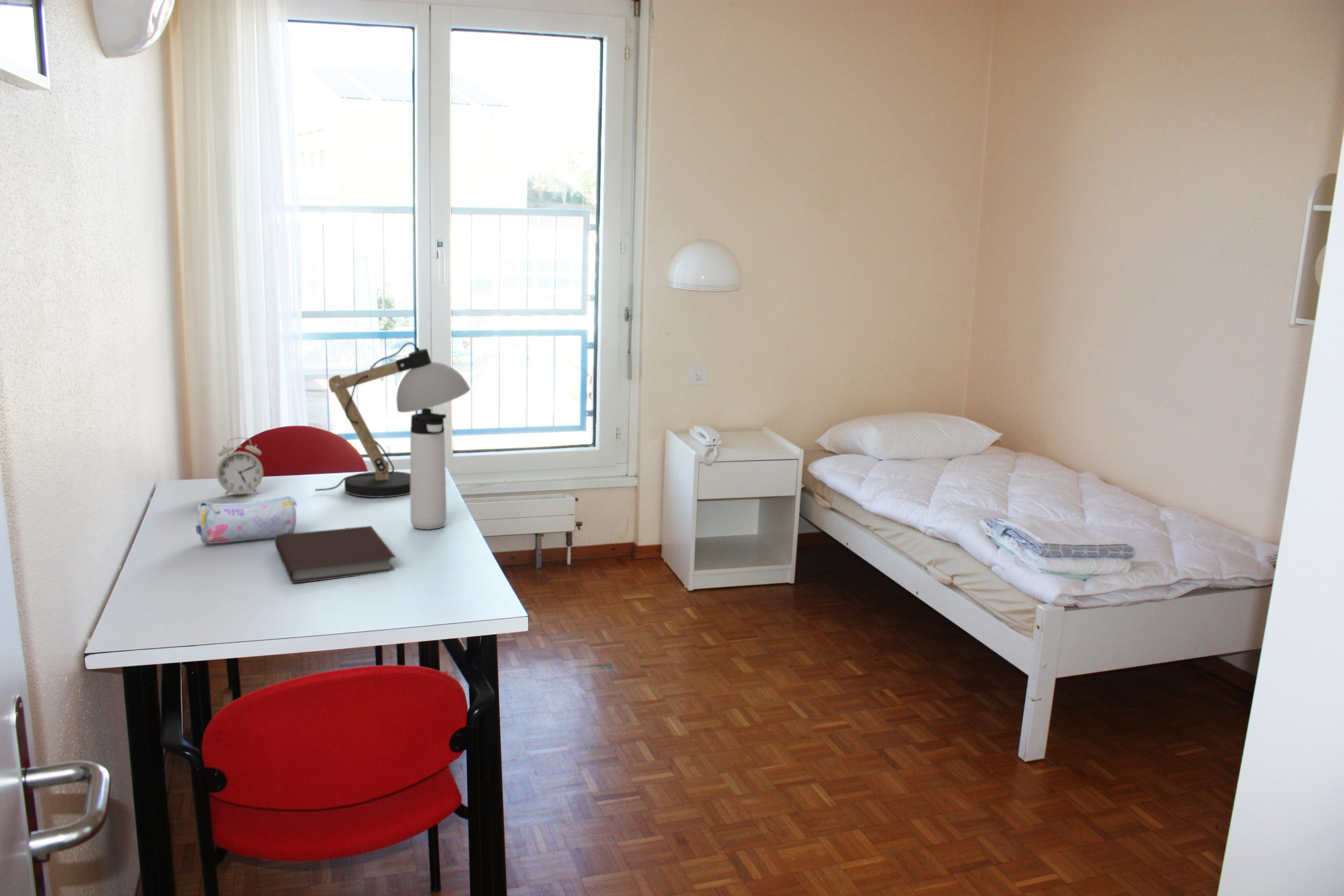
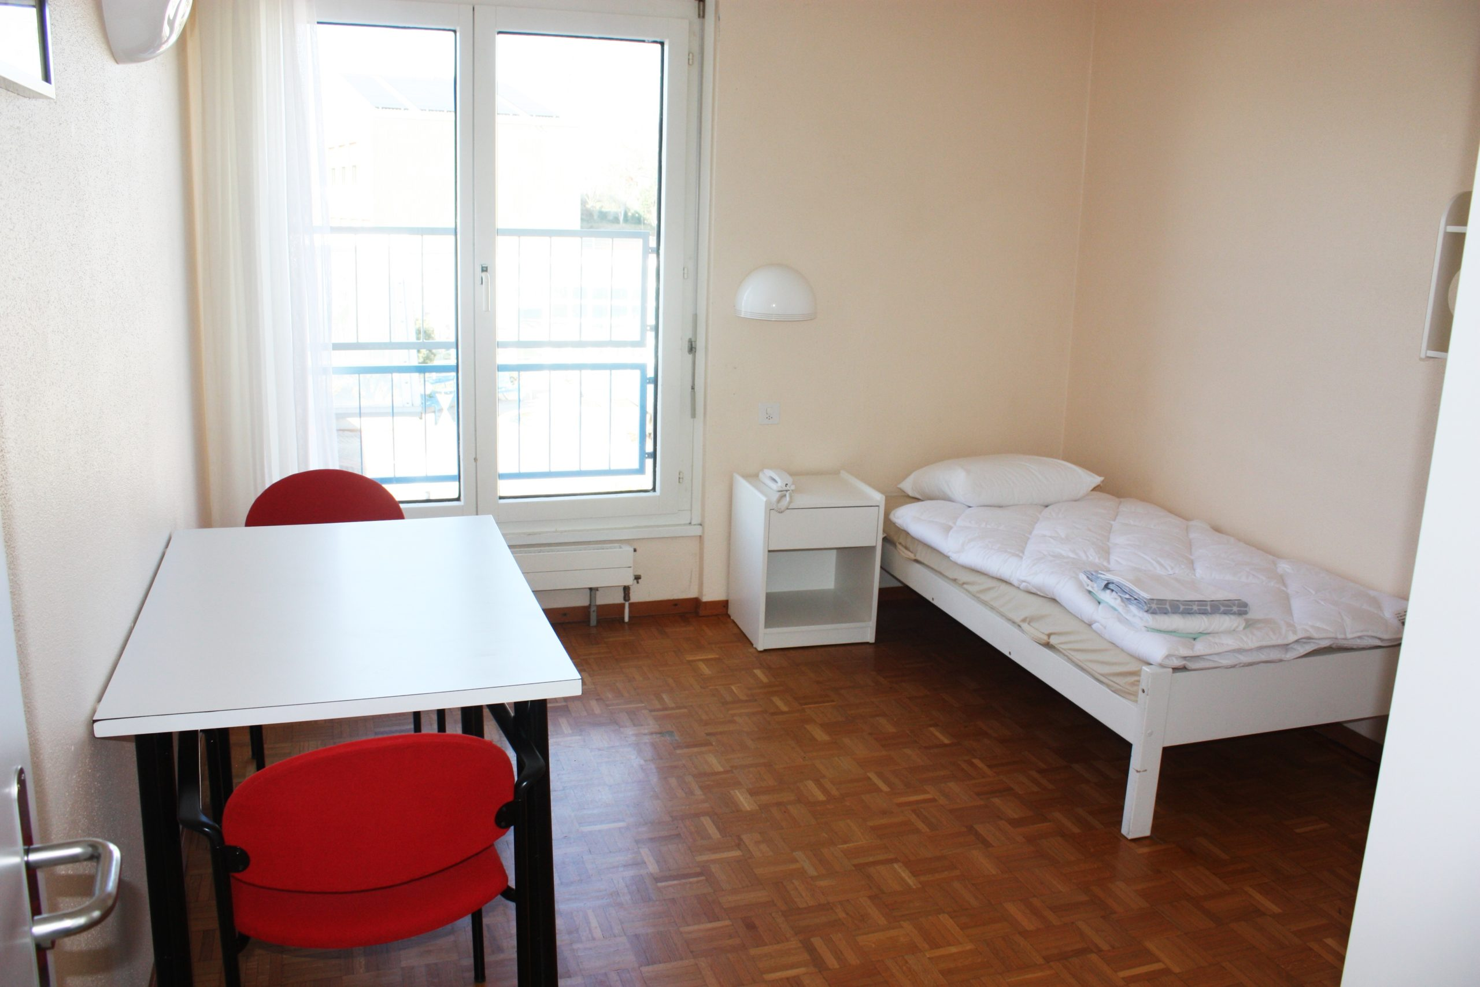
- notebook [274,525,397,583]
- desk lamp [314,342,471,498]
- thermos bottle [410,408,447,530]
- pencil case [195,496,298,544]
- alarm clock [216,437,264,497]
